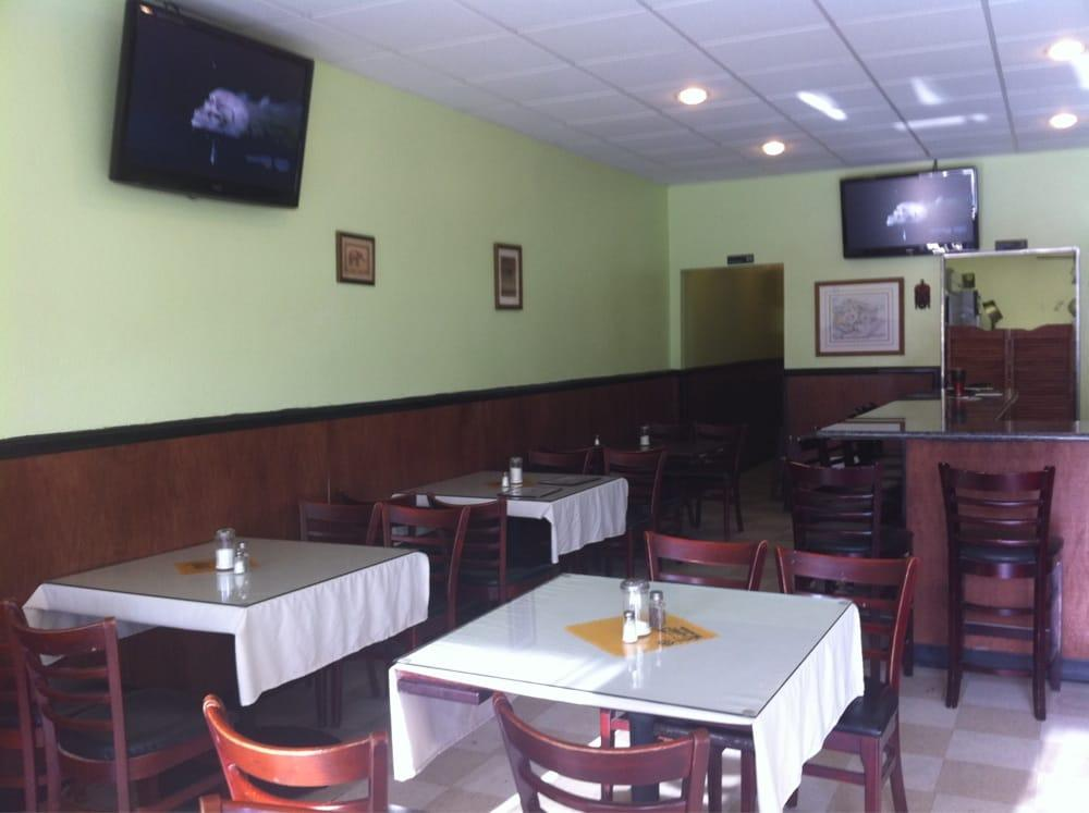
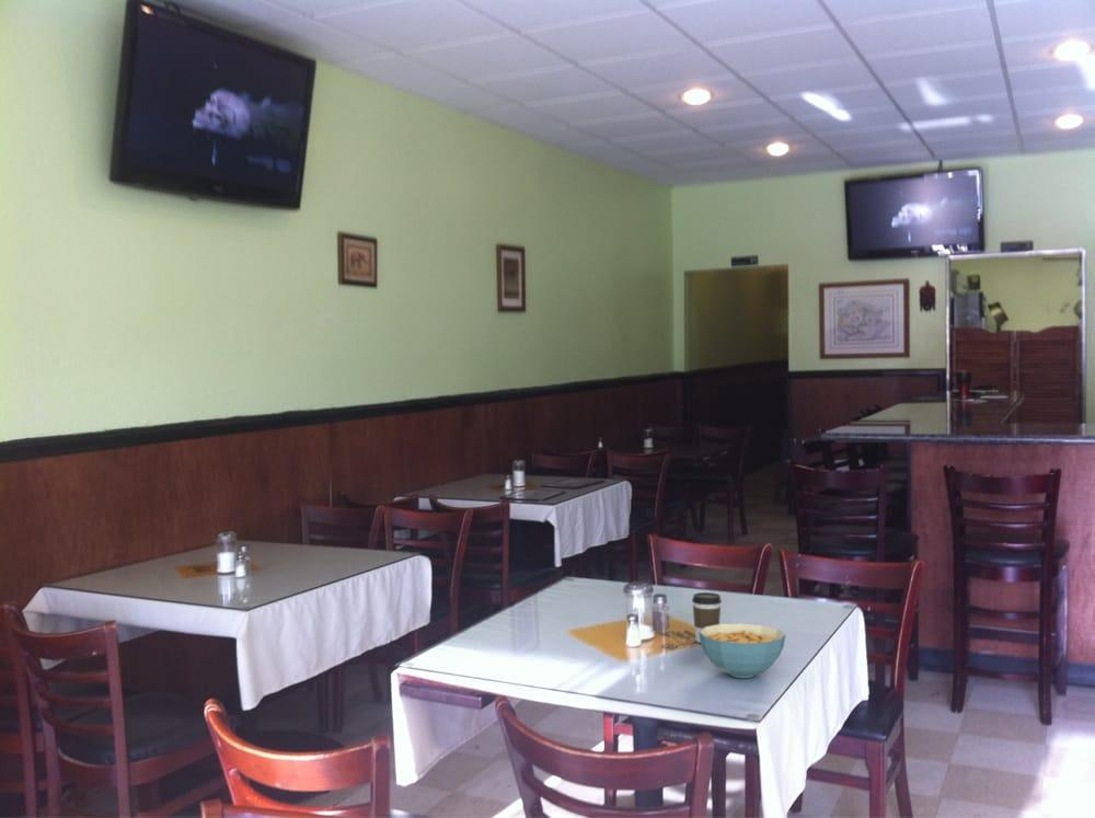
+ cereal bowl [699,622,786,679]
+ coffee cup [691,591,723,644]
